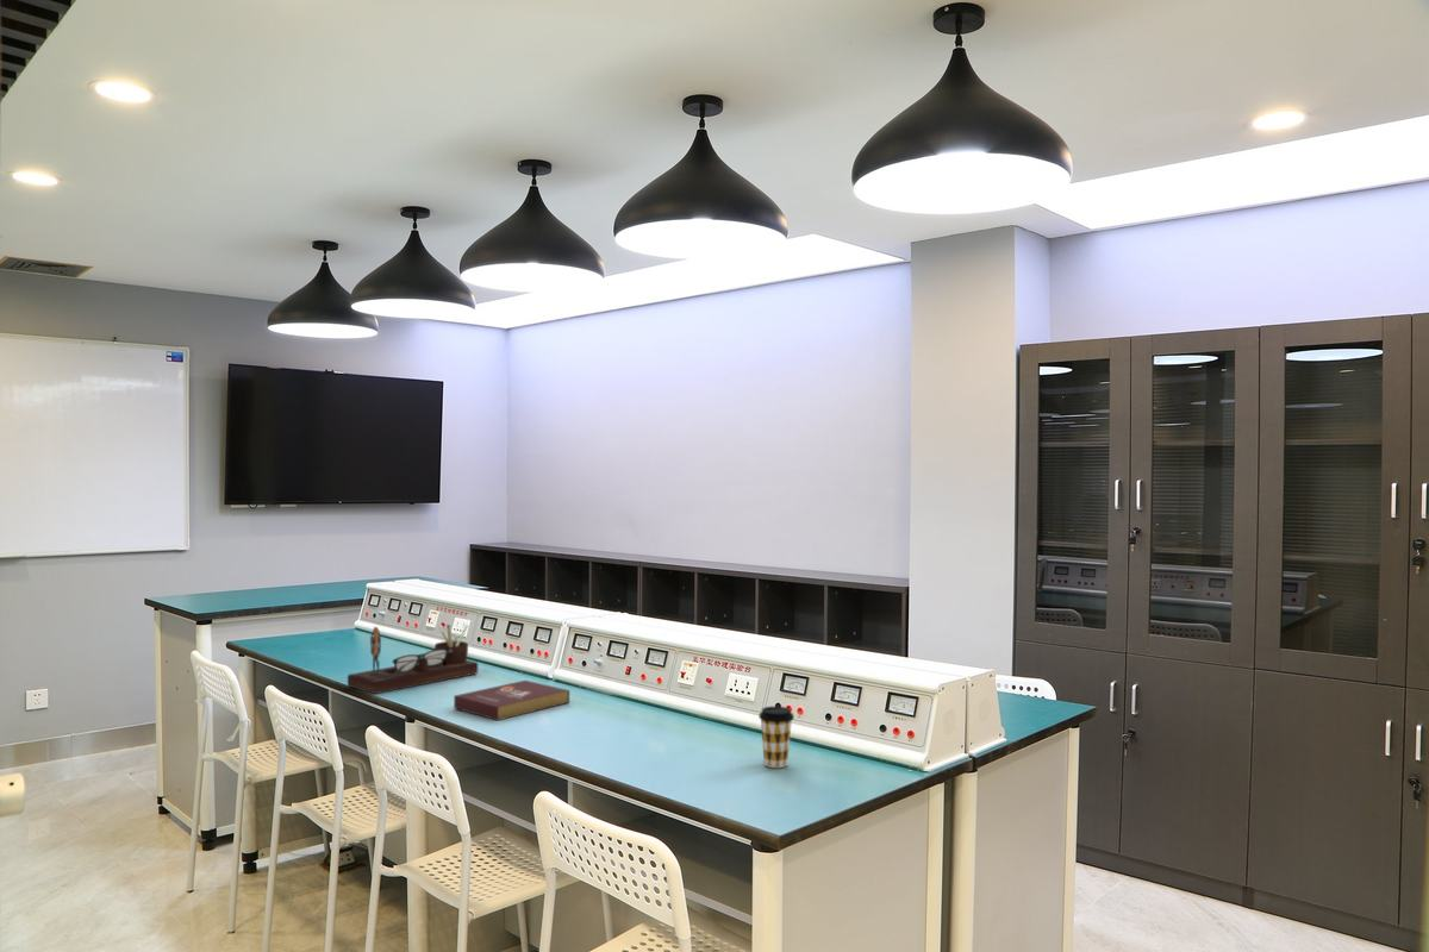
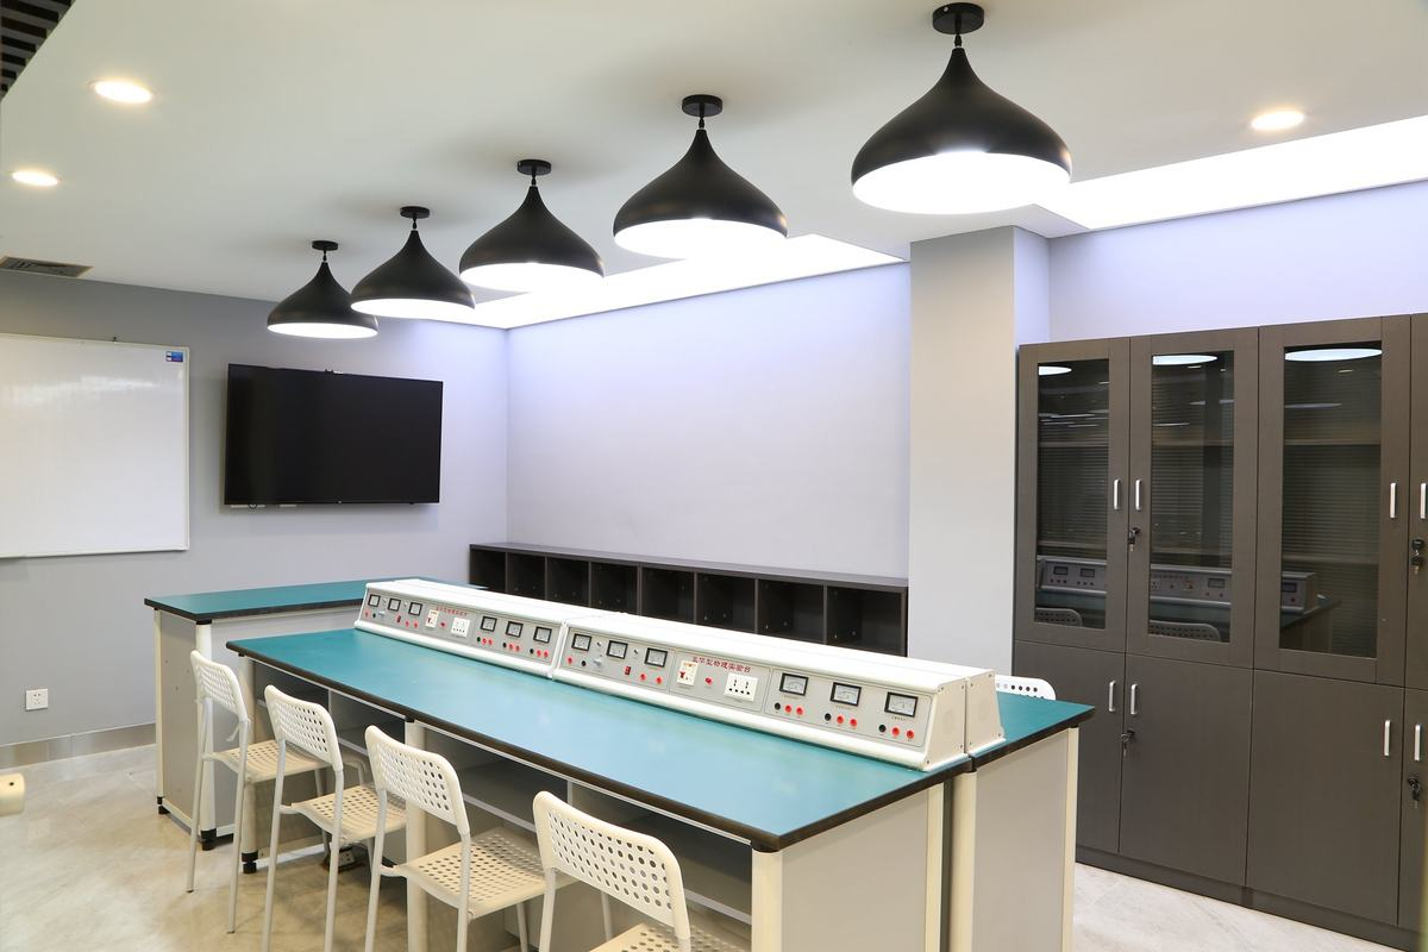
- coffee cup [757,706,795,769]
- desk organizer [347,624,479,695]
- book [453,679,570,722]
